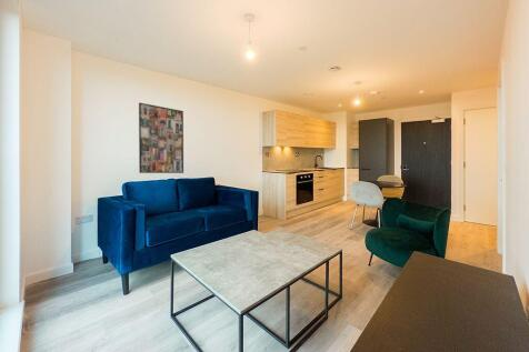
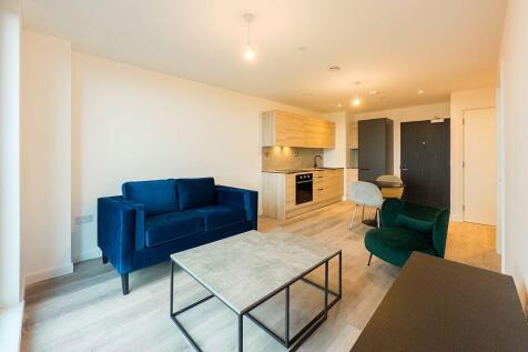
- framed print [138,102,184,174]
